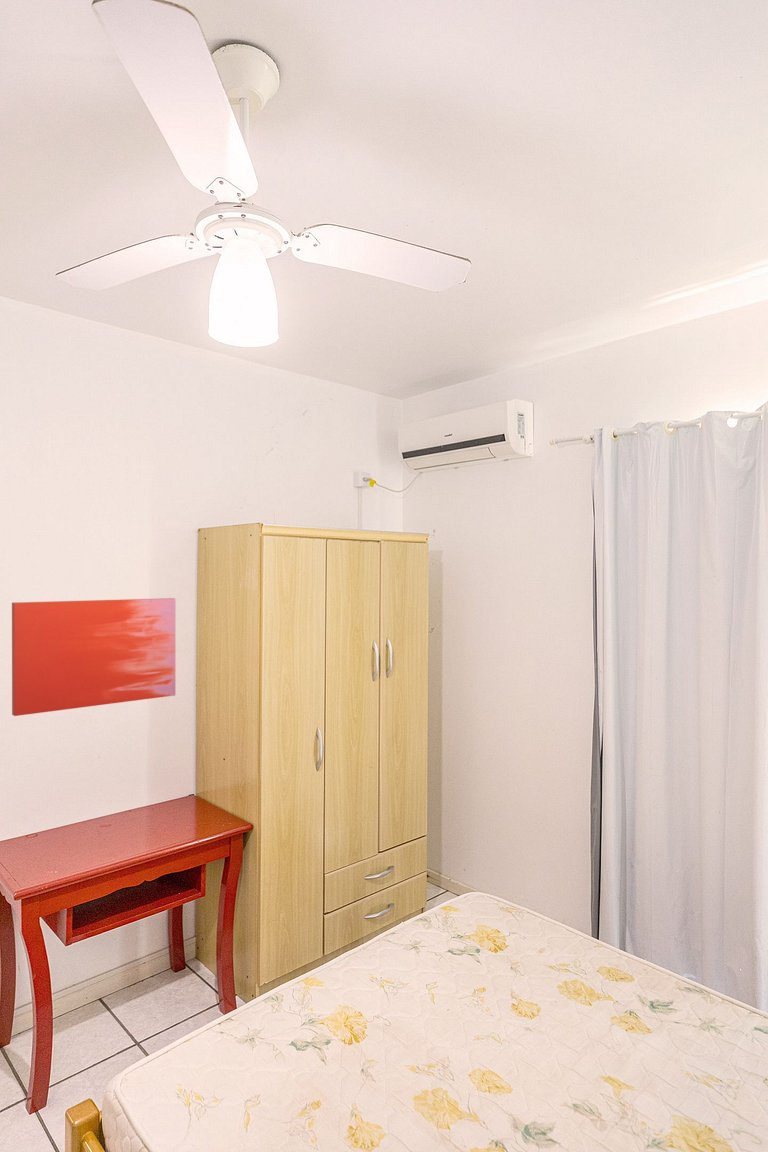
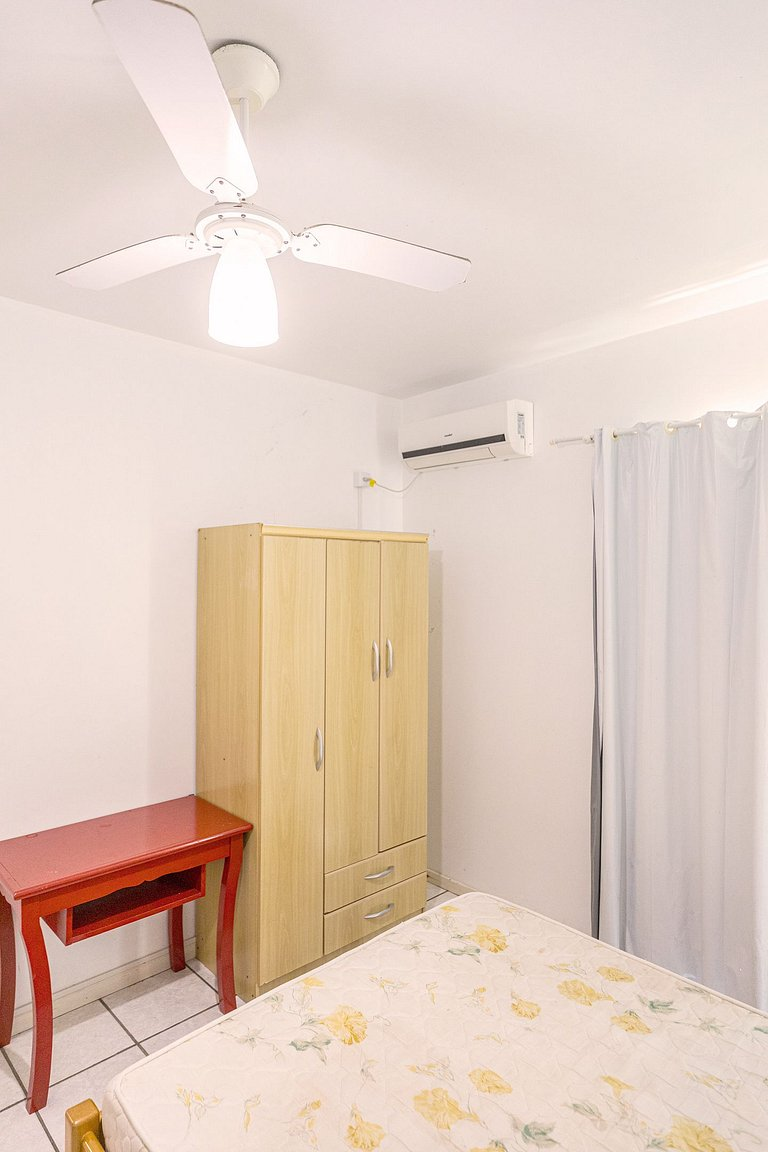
- wall art [11,597,176,717]
